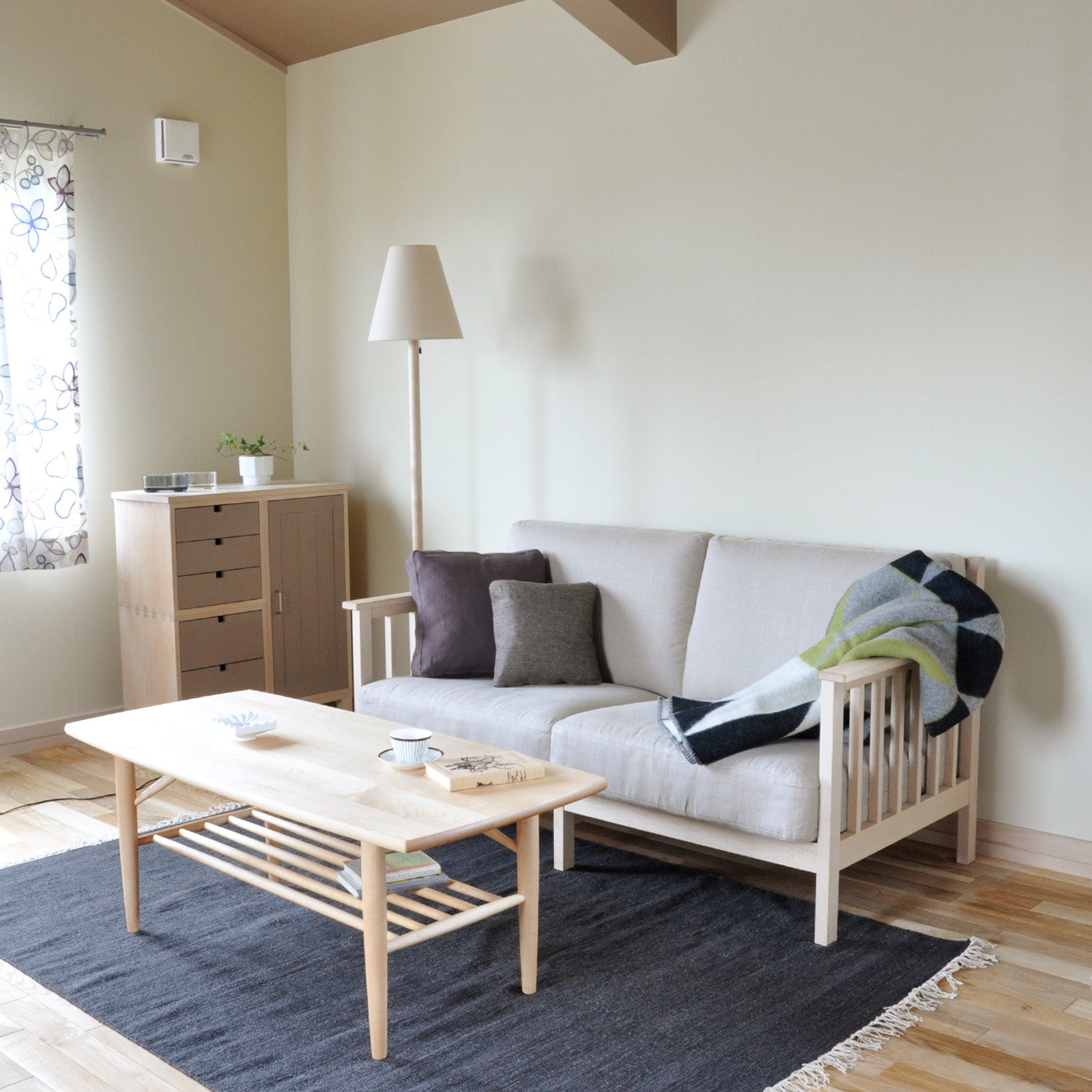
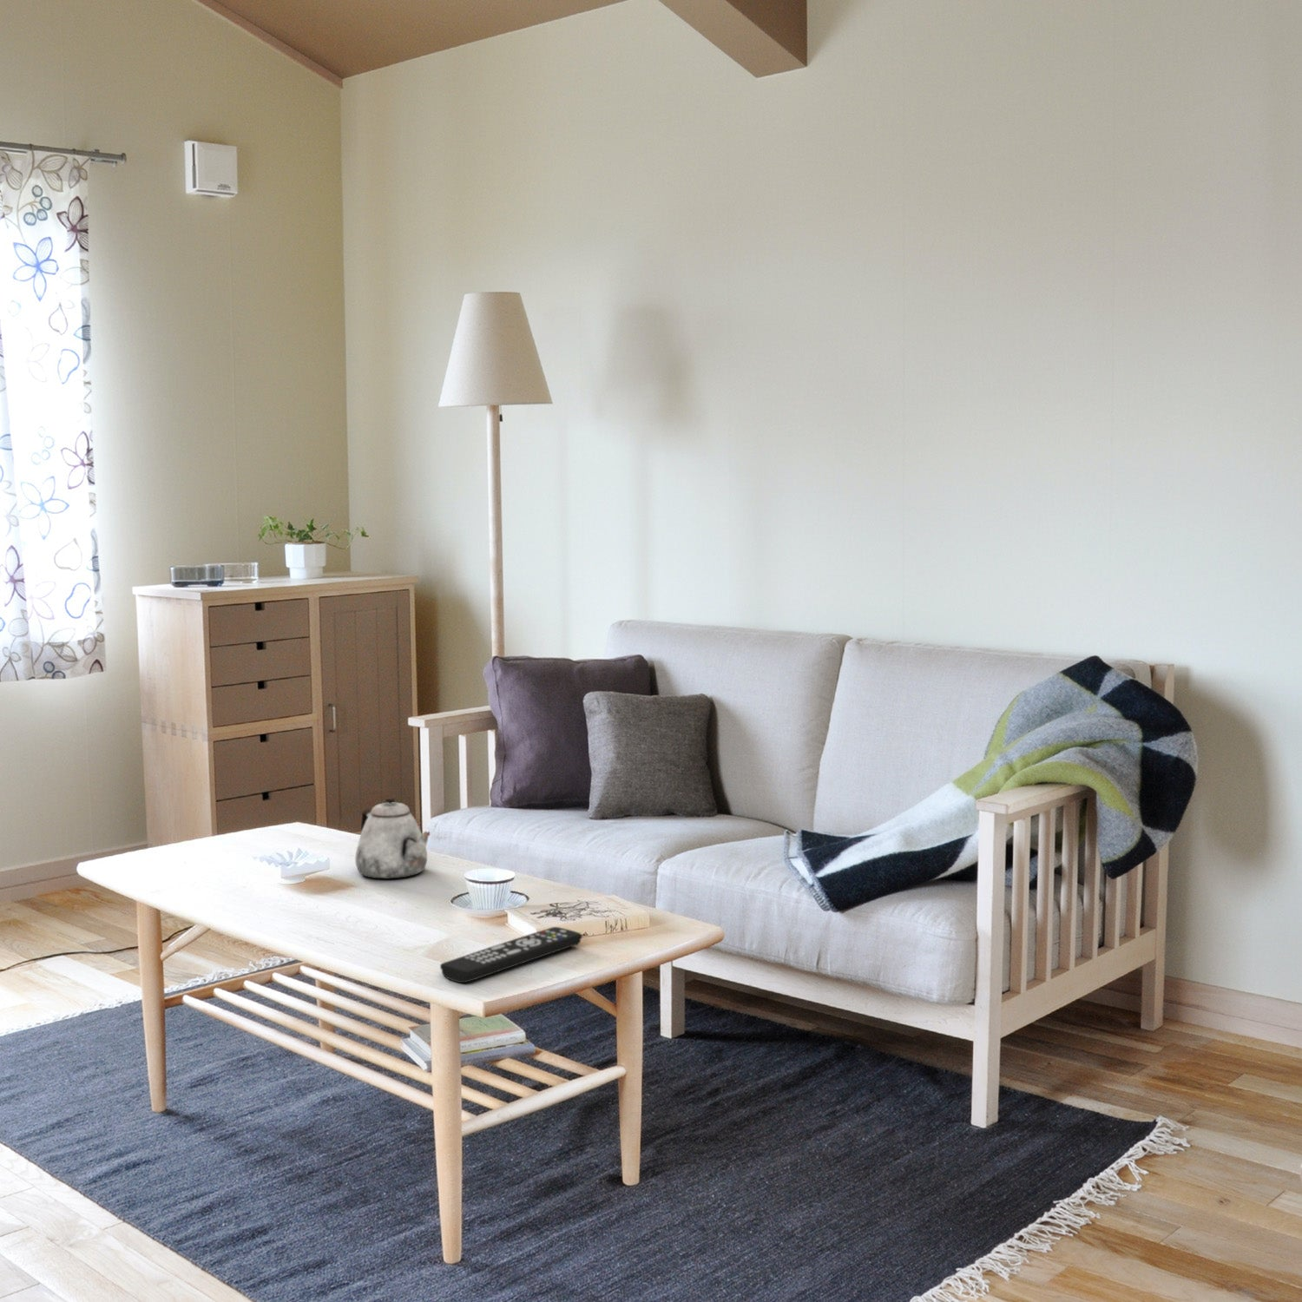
+ remote control [439,926,582,984]
+ teapot [354,796,430,879]
